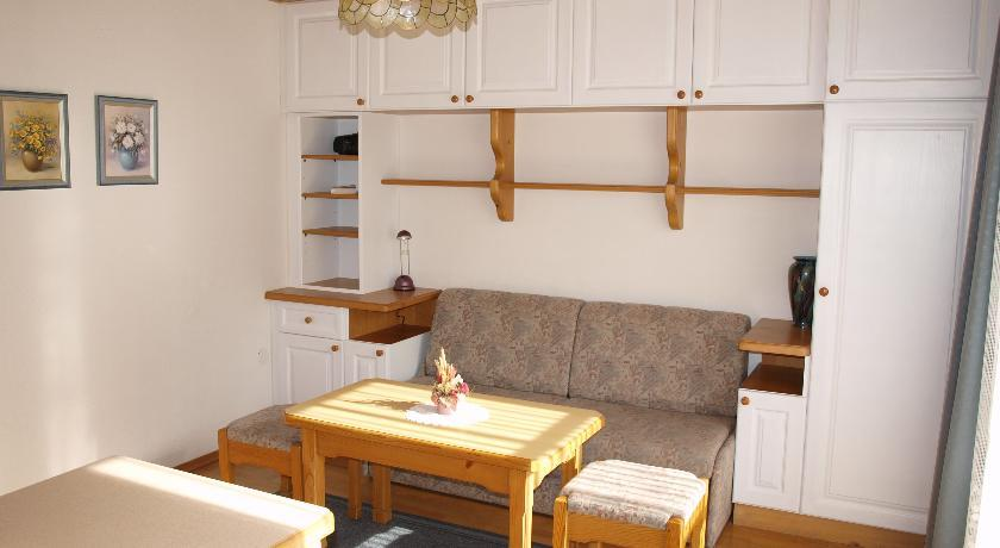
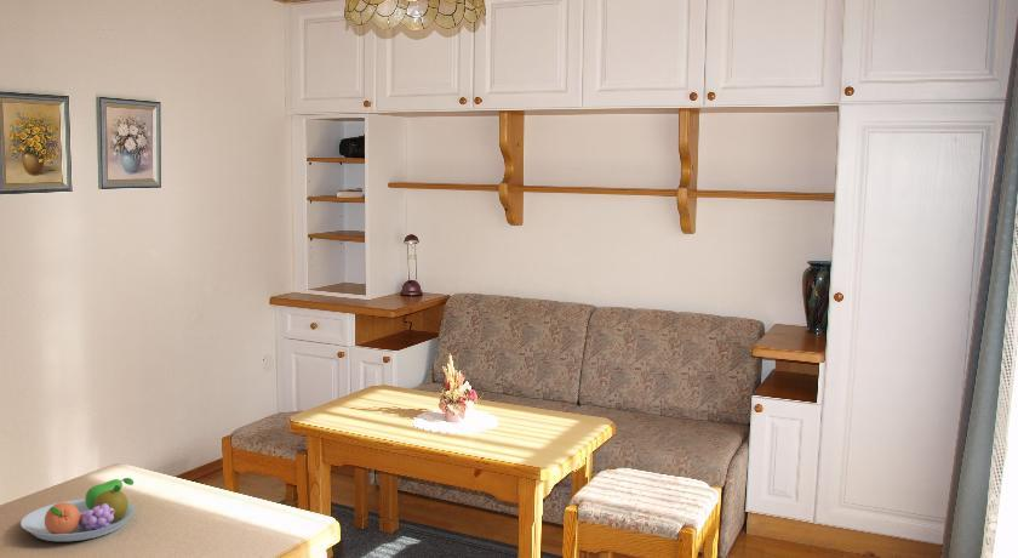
+ fruit bowl [19,477,136,542]
